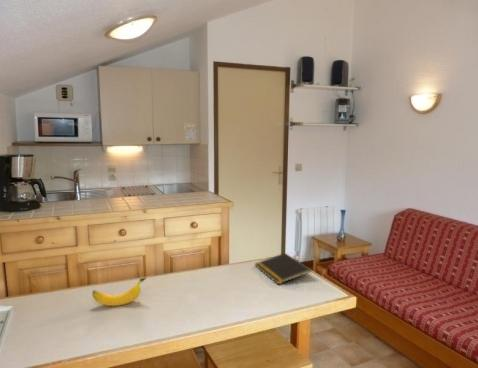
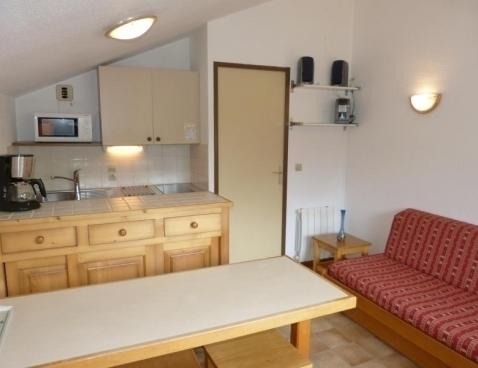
- notepad [254,252,312,285]
- banana [91,276,147,307]
